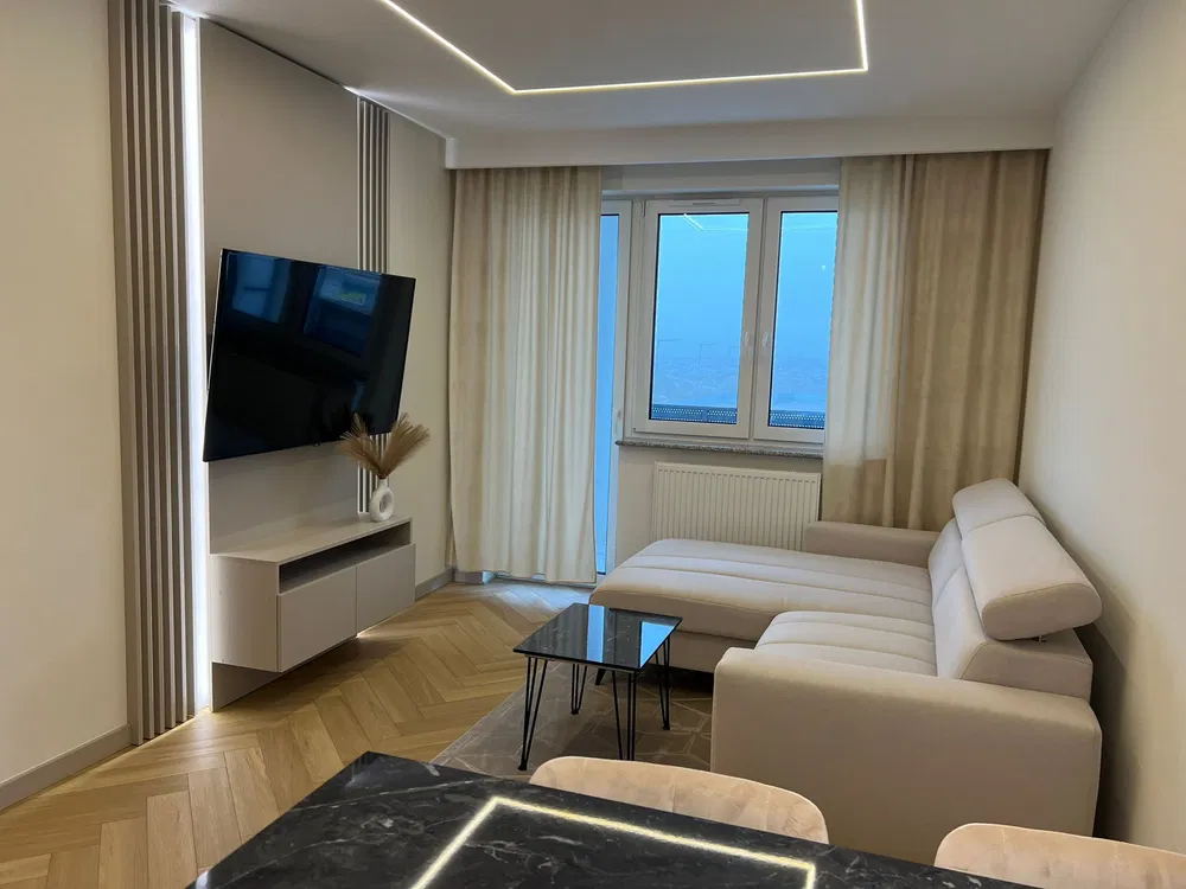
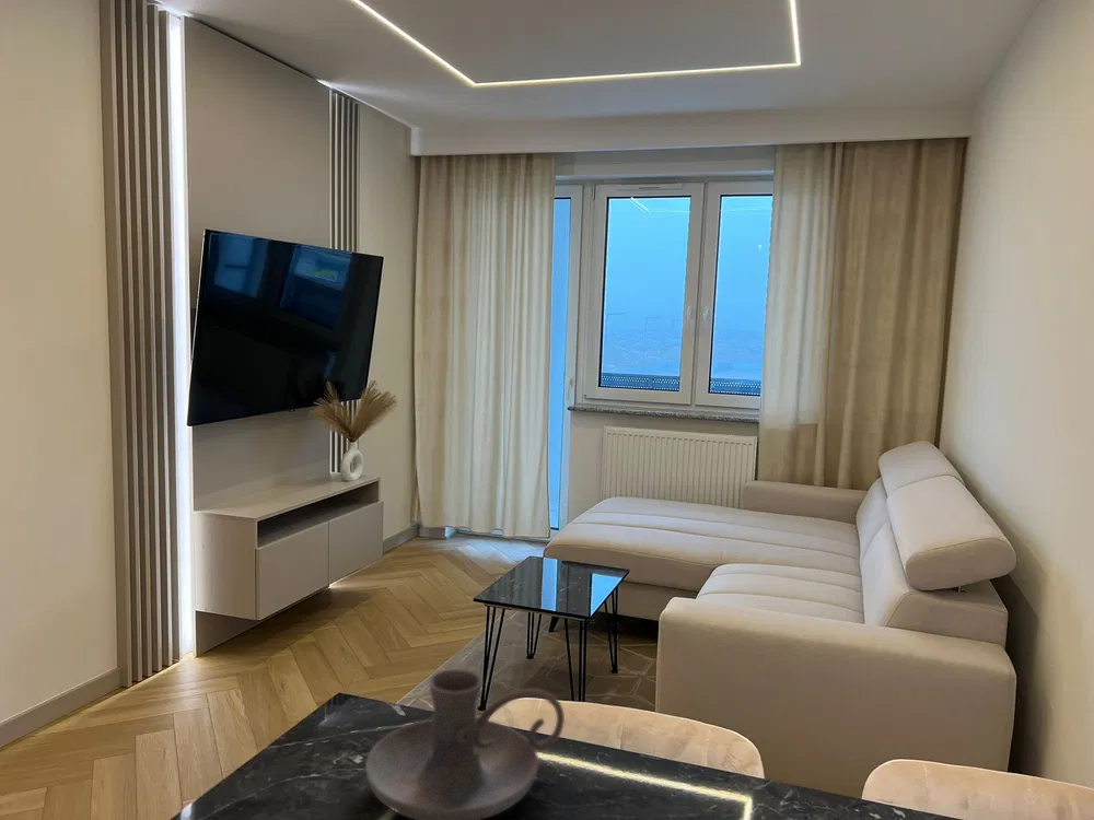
+ candle holder [364,668,566,820]
